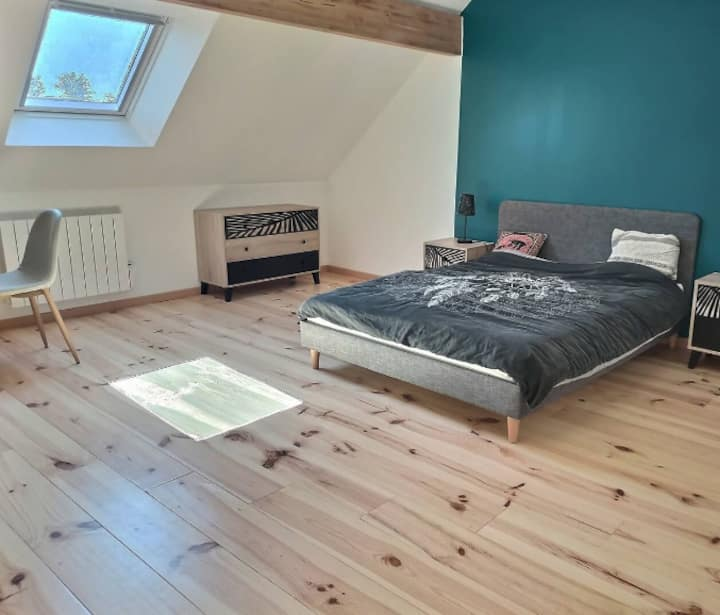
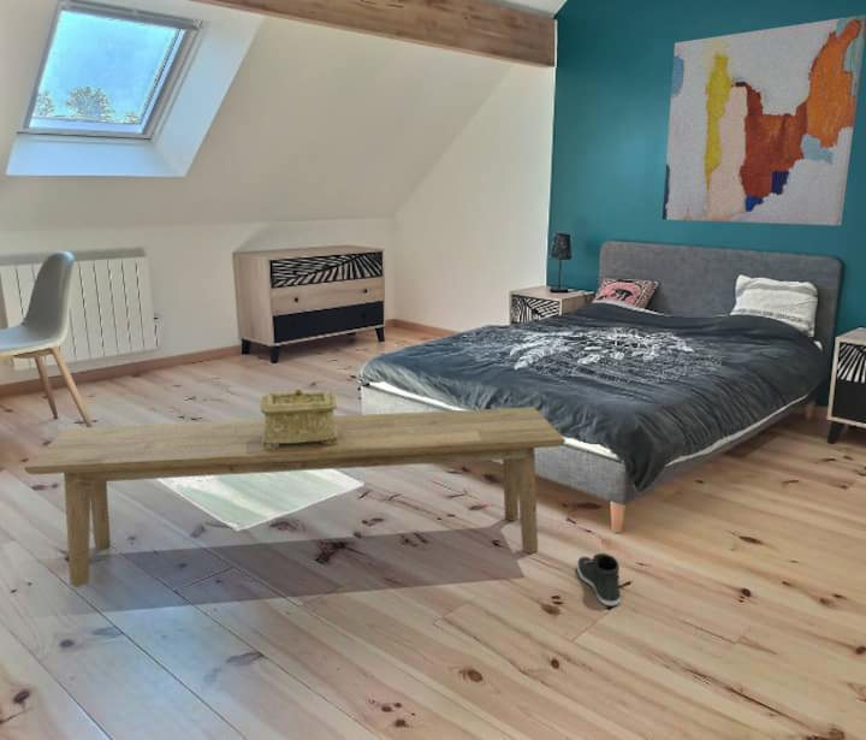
+ wall art [662,13,866,226]
+ sneaker [576,552,622,606]
+ decorative box [259,389,338,449]
+ bench [23,405,567,588]
